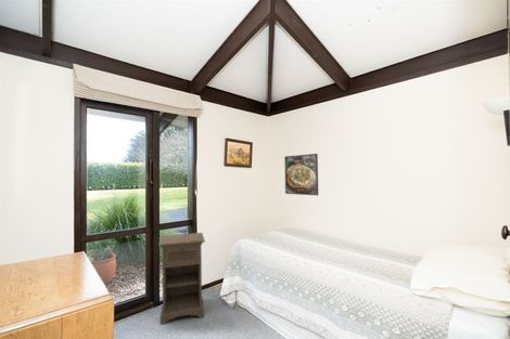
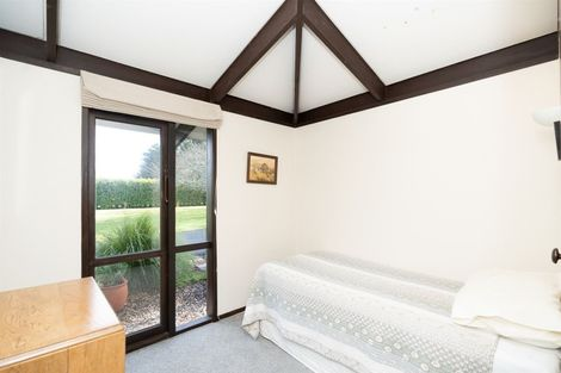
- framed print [283,153,319,196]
- nightstand [157,232,206,325]
